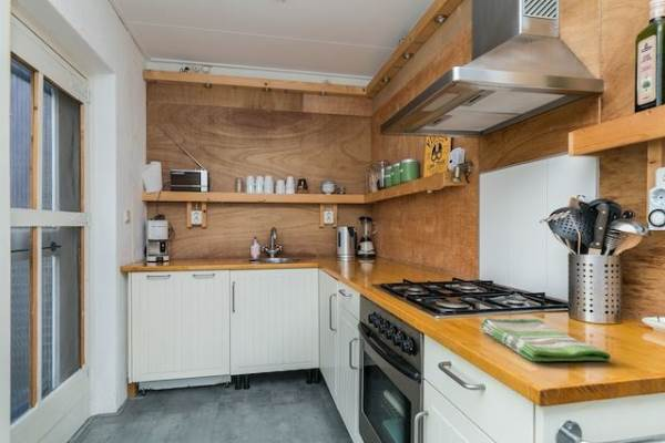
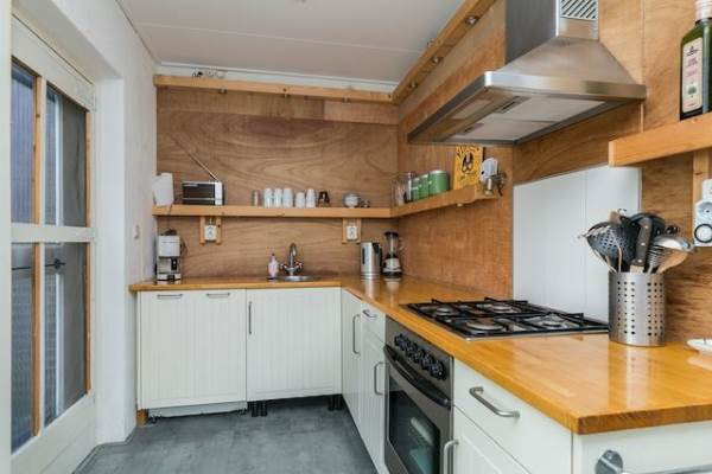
- dish towel [480,317,612,362]
